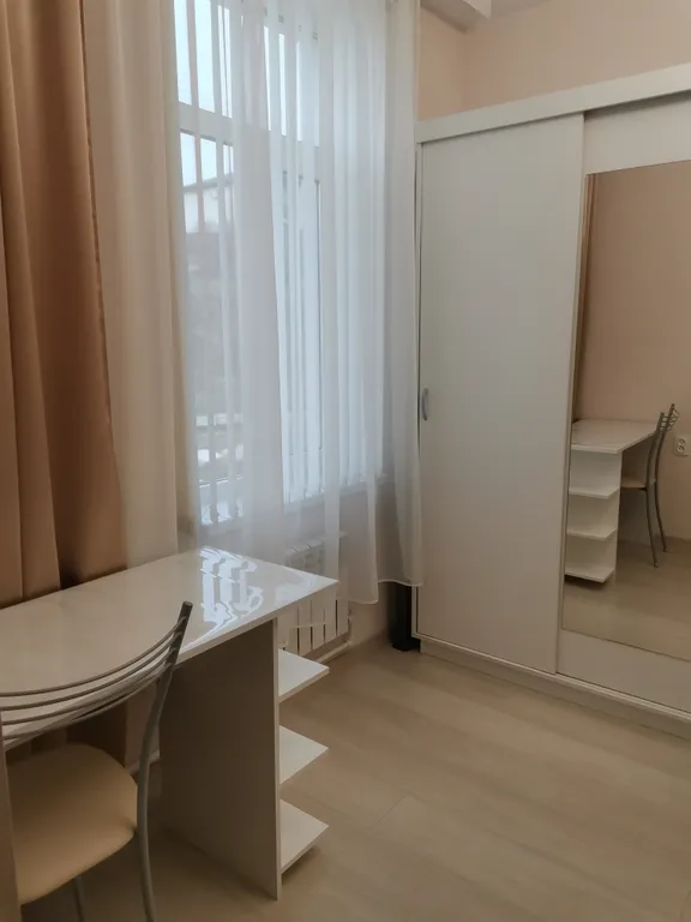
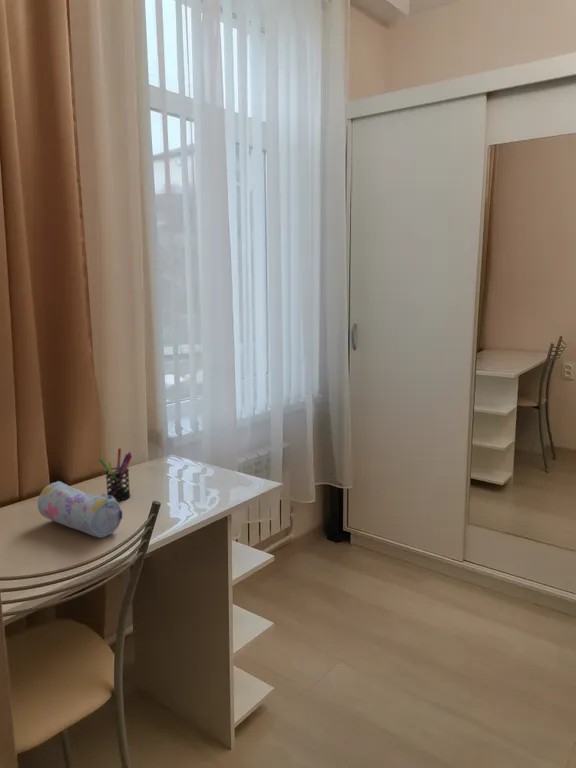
+ pencil case [37,480,123,539]
+ pen holder [98,447,133,502]
